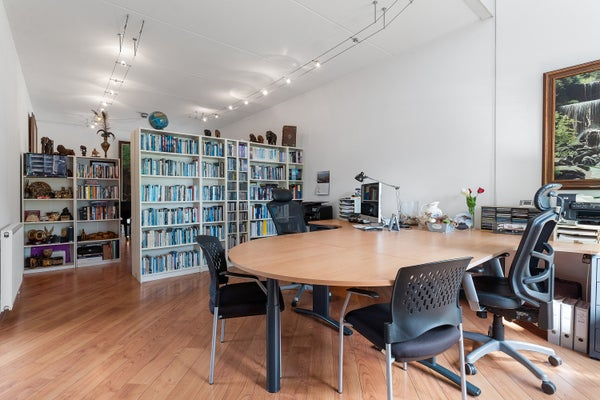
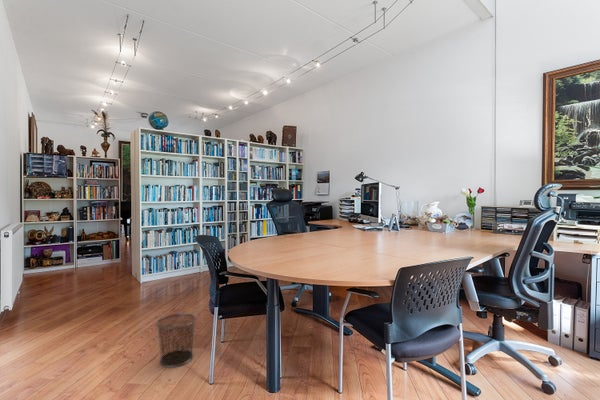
+ waste bin [155,312,197,368]
